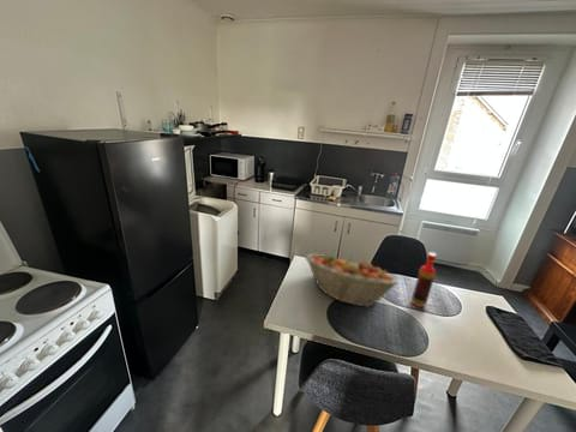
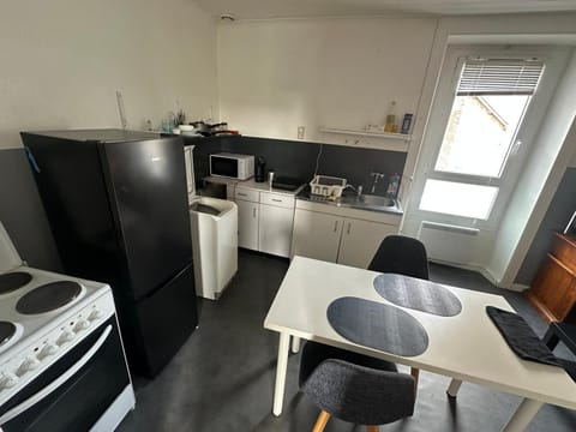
- fruit basket [304,252,400,307]
- bottle [410,251,438,308]
